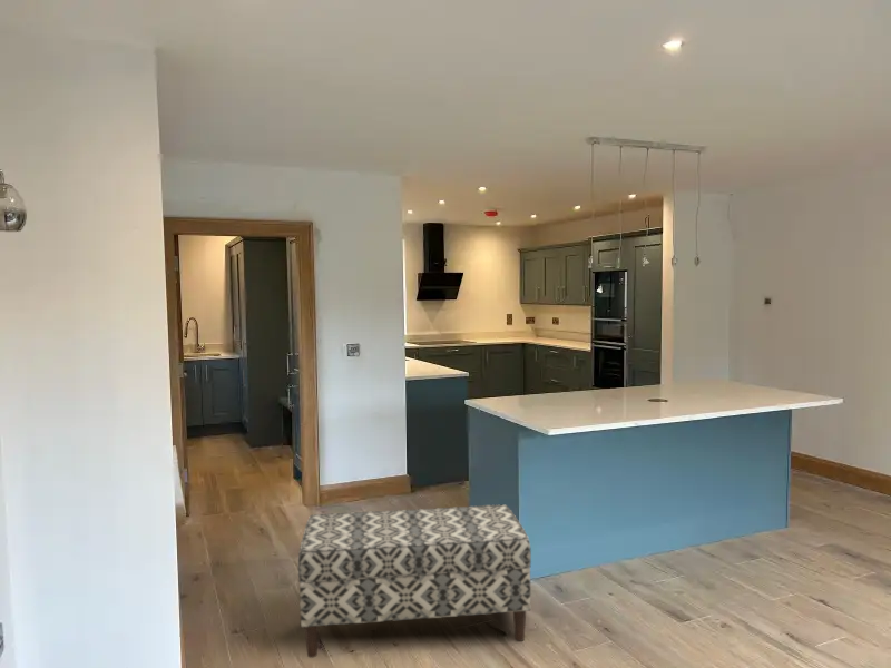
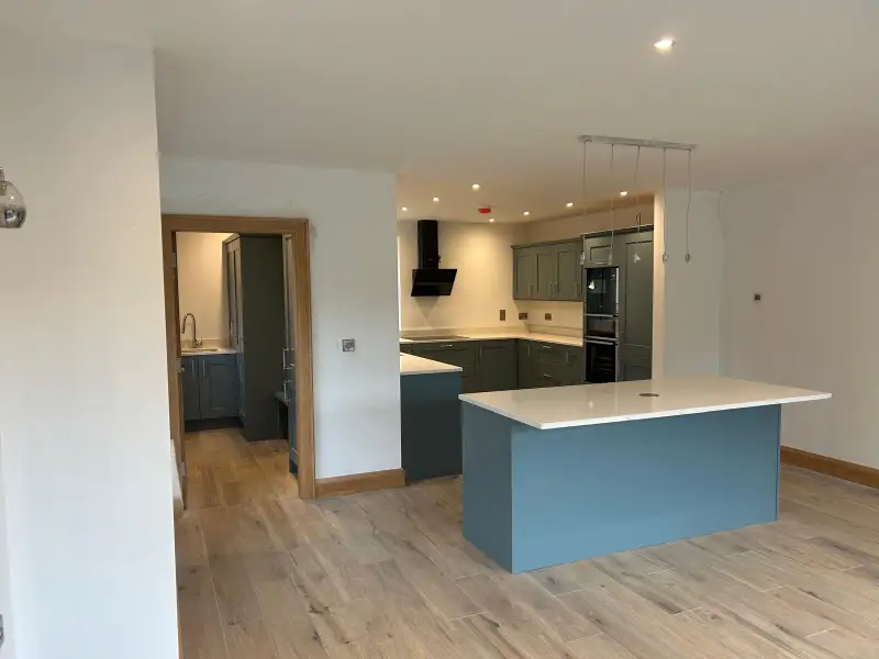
- bench [297,504,532,659]
